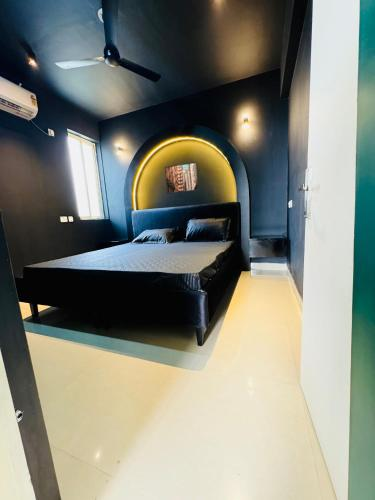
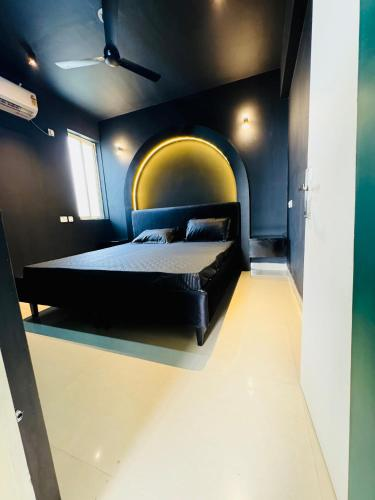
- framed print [164,161,200,195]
